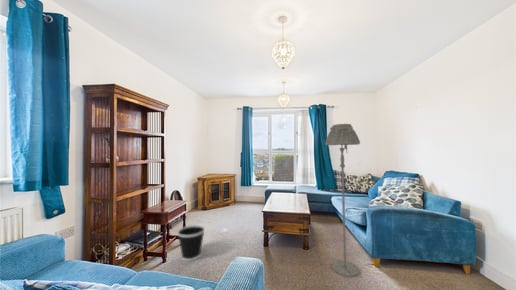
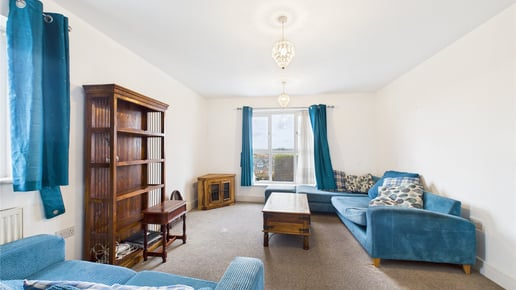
- floor lamp [324,123,361,278]
- wastebasket [176,224,206,262]
